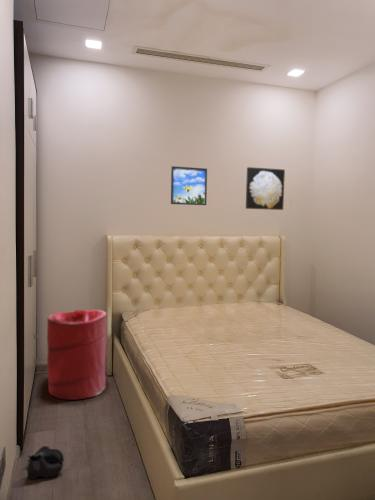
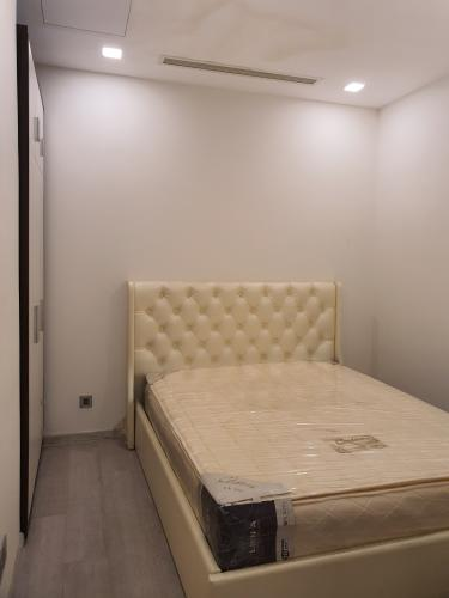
- laundry hamper [46,308,108,401]
- boots [26,445,65,480]
- wall art [245,166,286,211]
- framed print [170,165,208,206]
